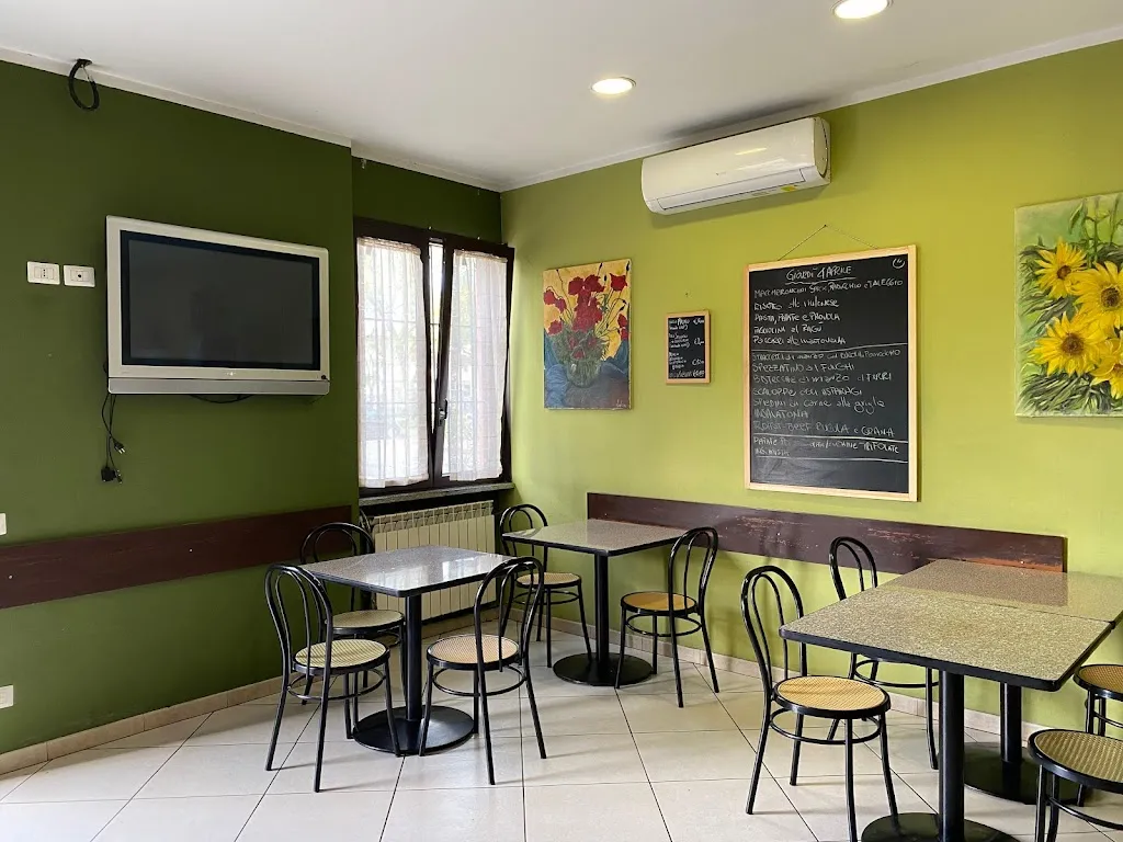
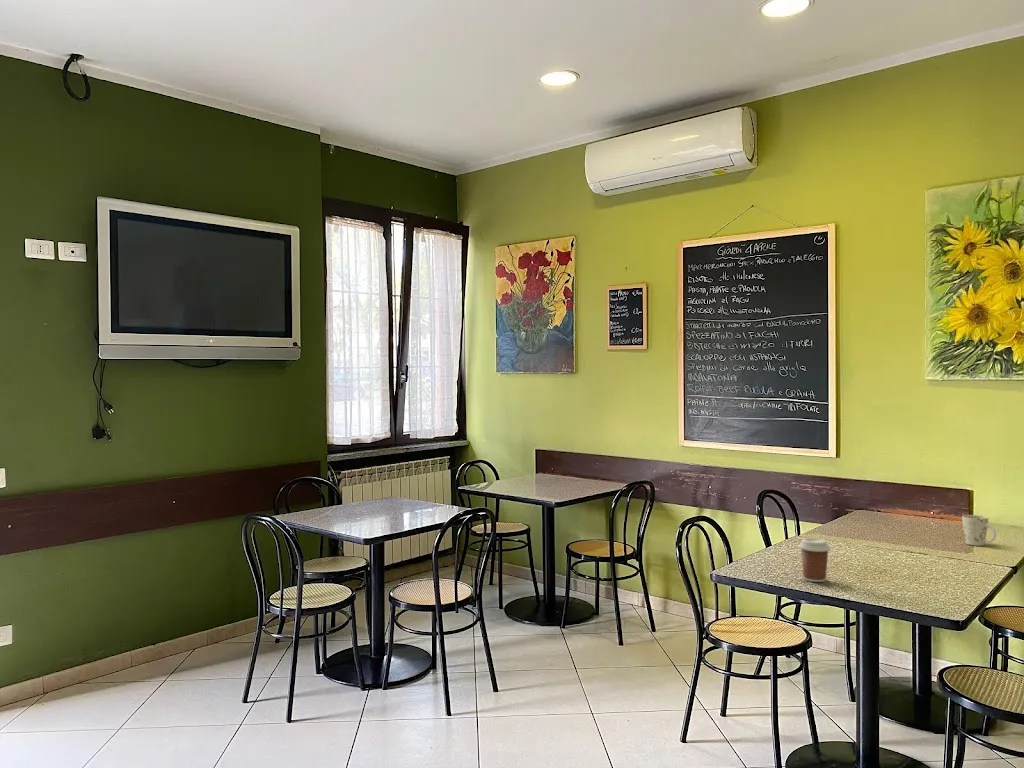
+ coffee cup [798,537,831,583]
+ mug [961,514,997,547]
